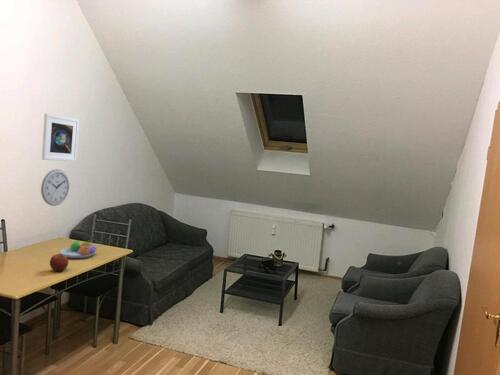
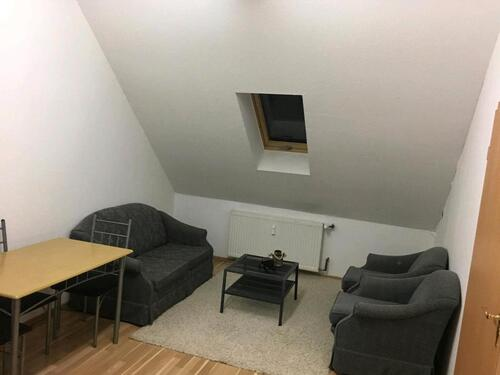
- apple [49,253,69,272]
- wall clock [40,168,71,207]
- fruit bowl [59,239,98,259]
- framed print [41,112,80,162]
